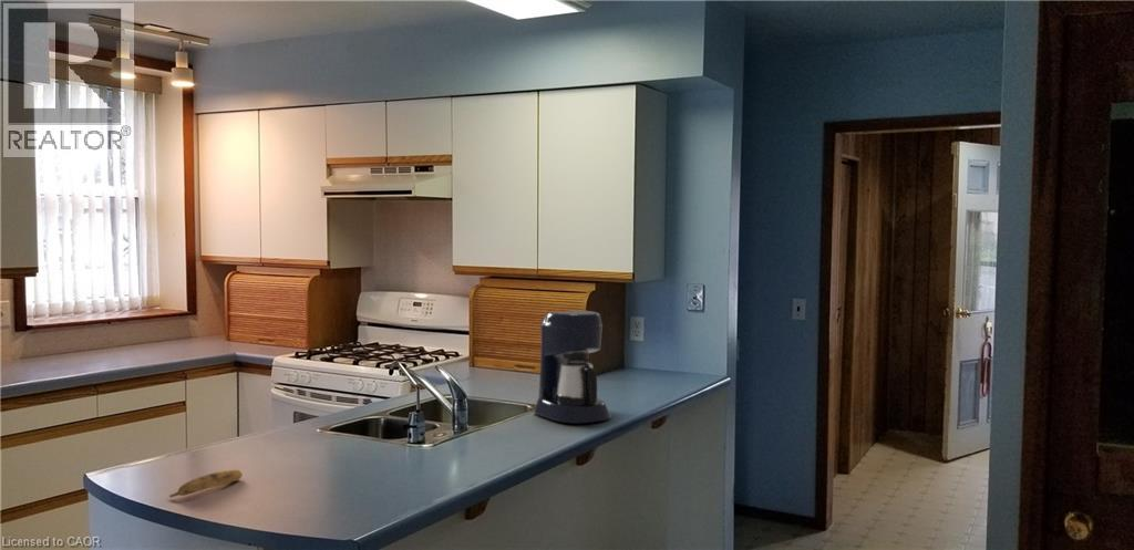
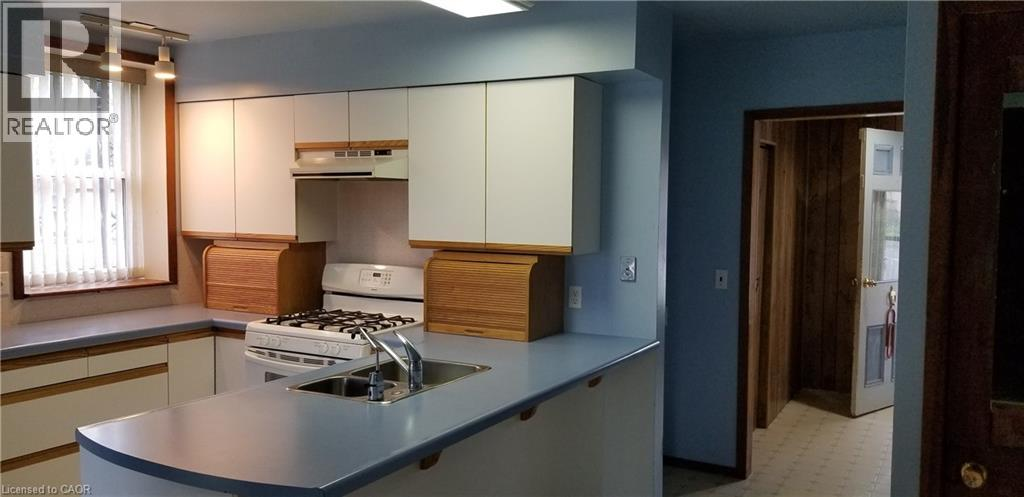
- banana [168,468,244,498]
- coffee maker [533,310,611,425]
